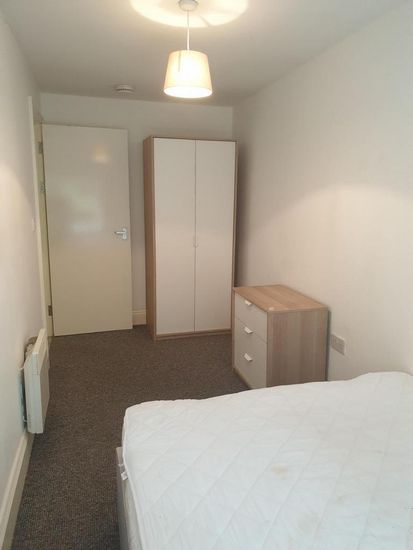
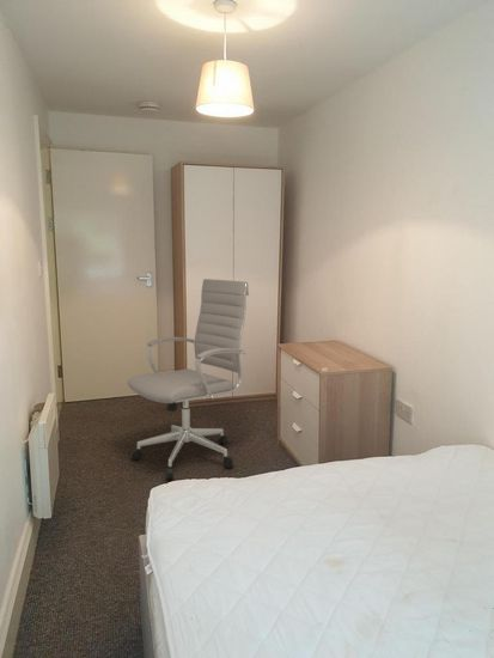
+ chair [127,278,250,480]
